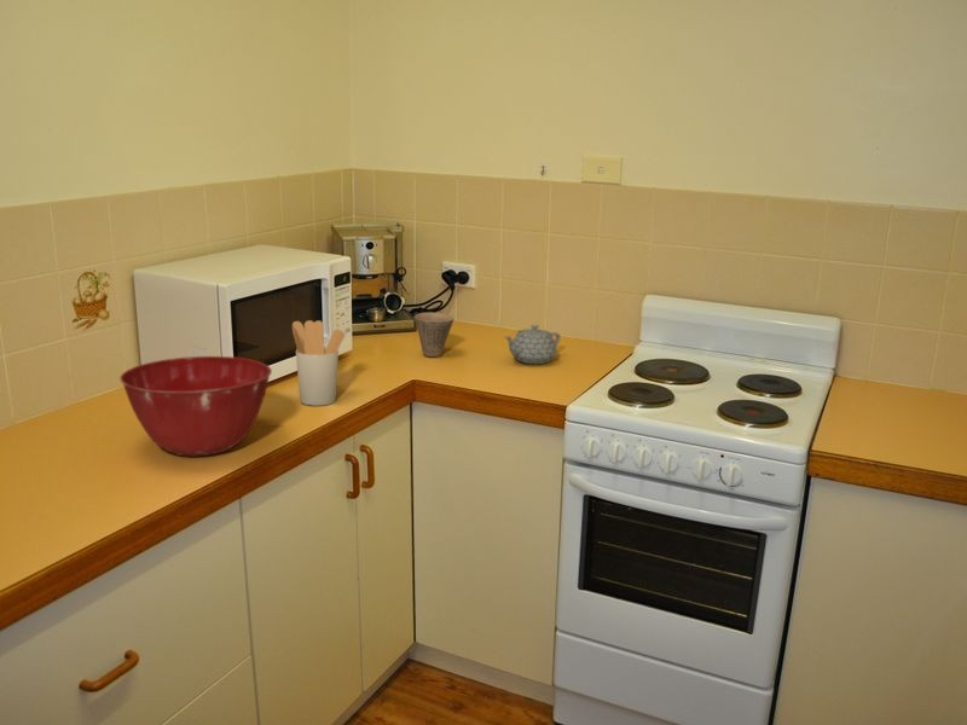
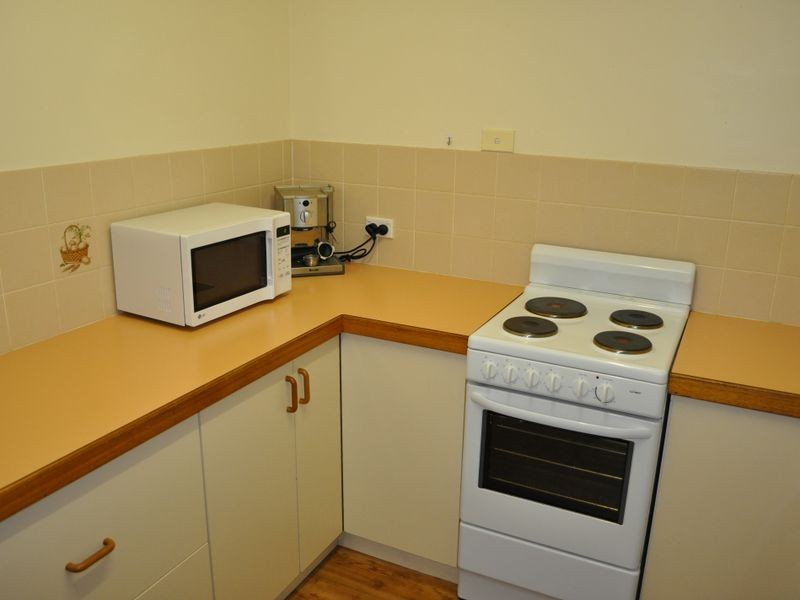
- utensil holder [291,319,346,407]
- cup [413,311,454,358]
- mixing bowl [118,355,273,457]
- teapot [503,324,562,365]
